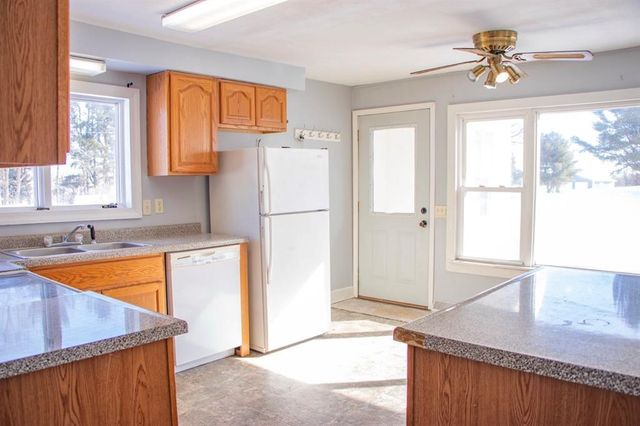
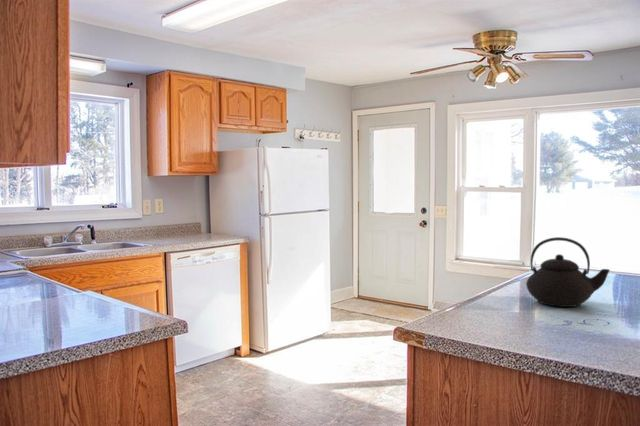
+ teapot [525,236,611,308]
